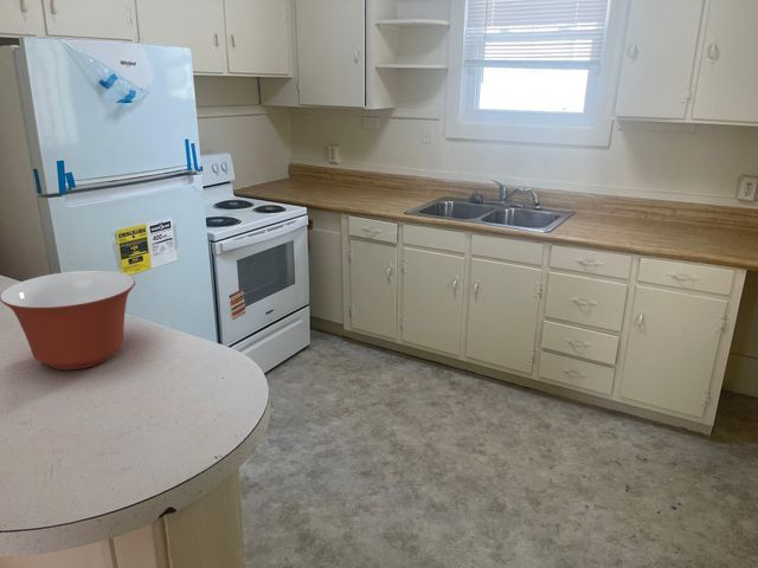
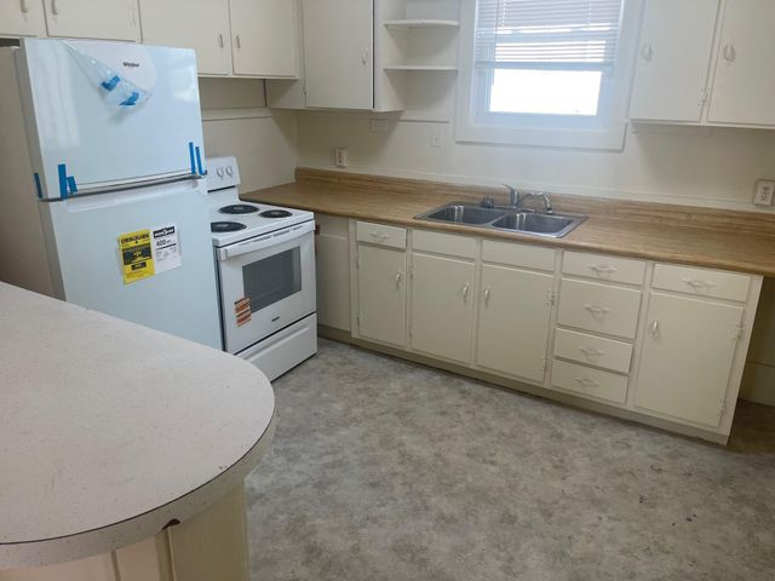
- mixing bowl [0,270,136,372]
